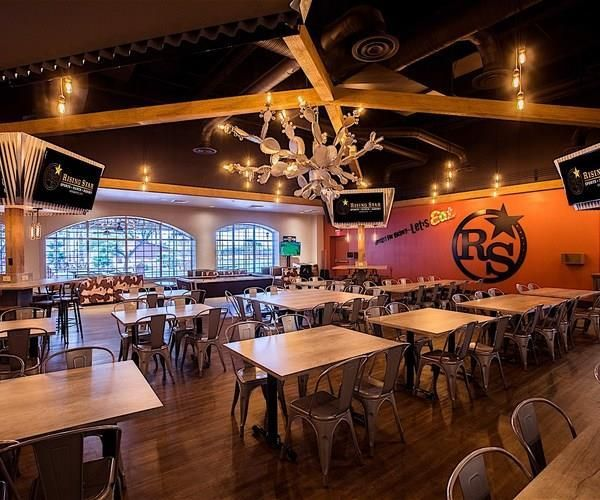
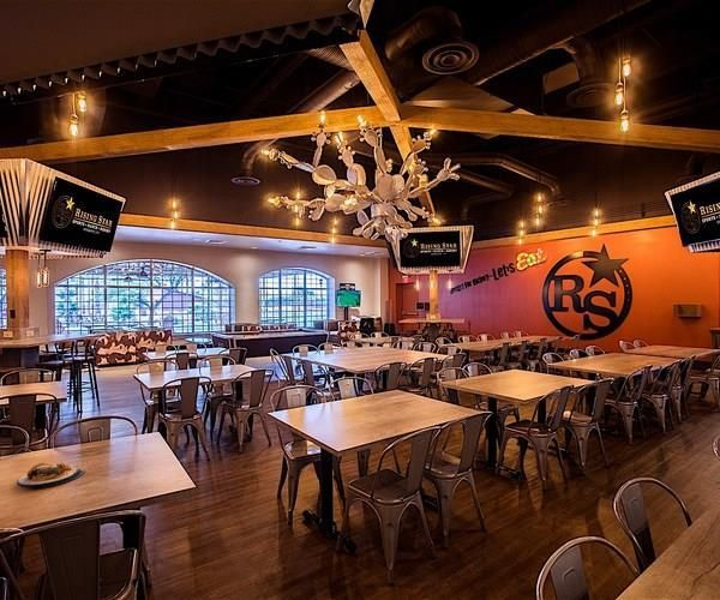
+ plate [16,461,86,488]
